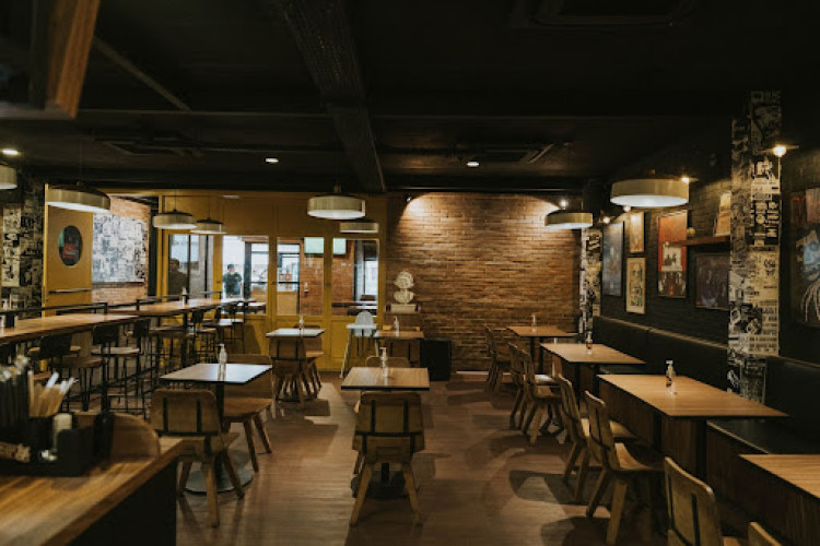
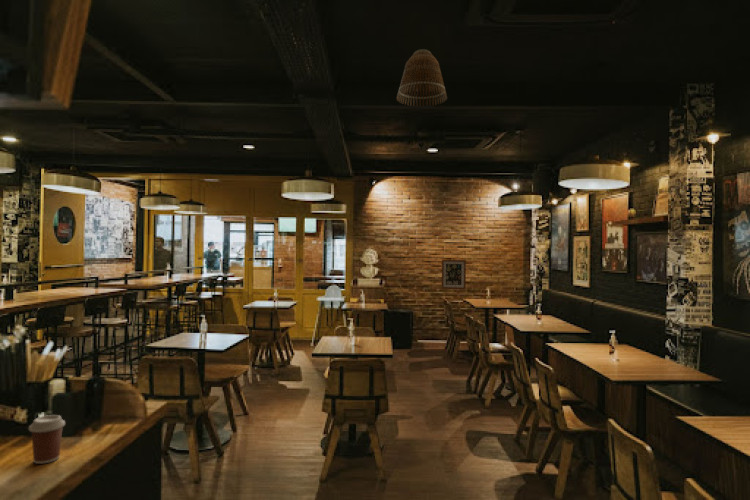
+ coffee cup [28,414,66,465]
+ wall art [441,259,467,290]
+ lamp shade [396,48,448,107]
